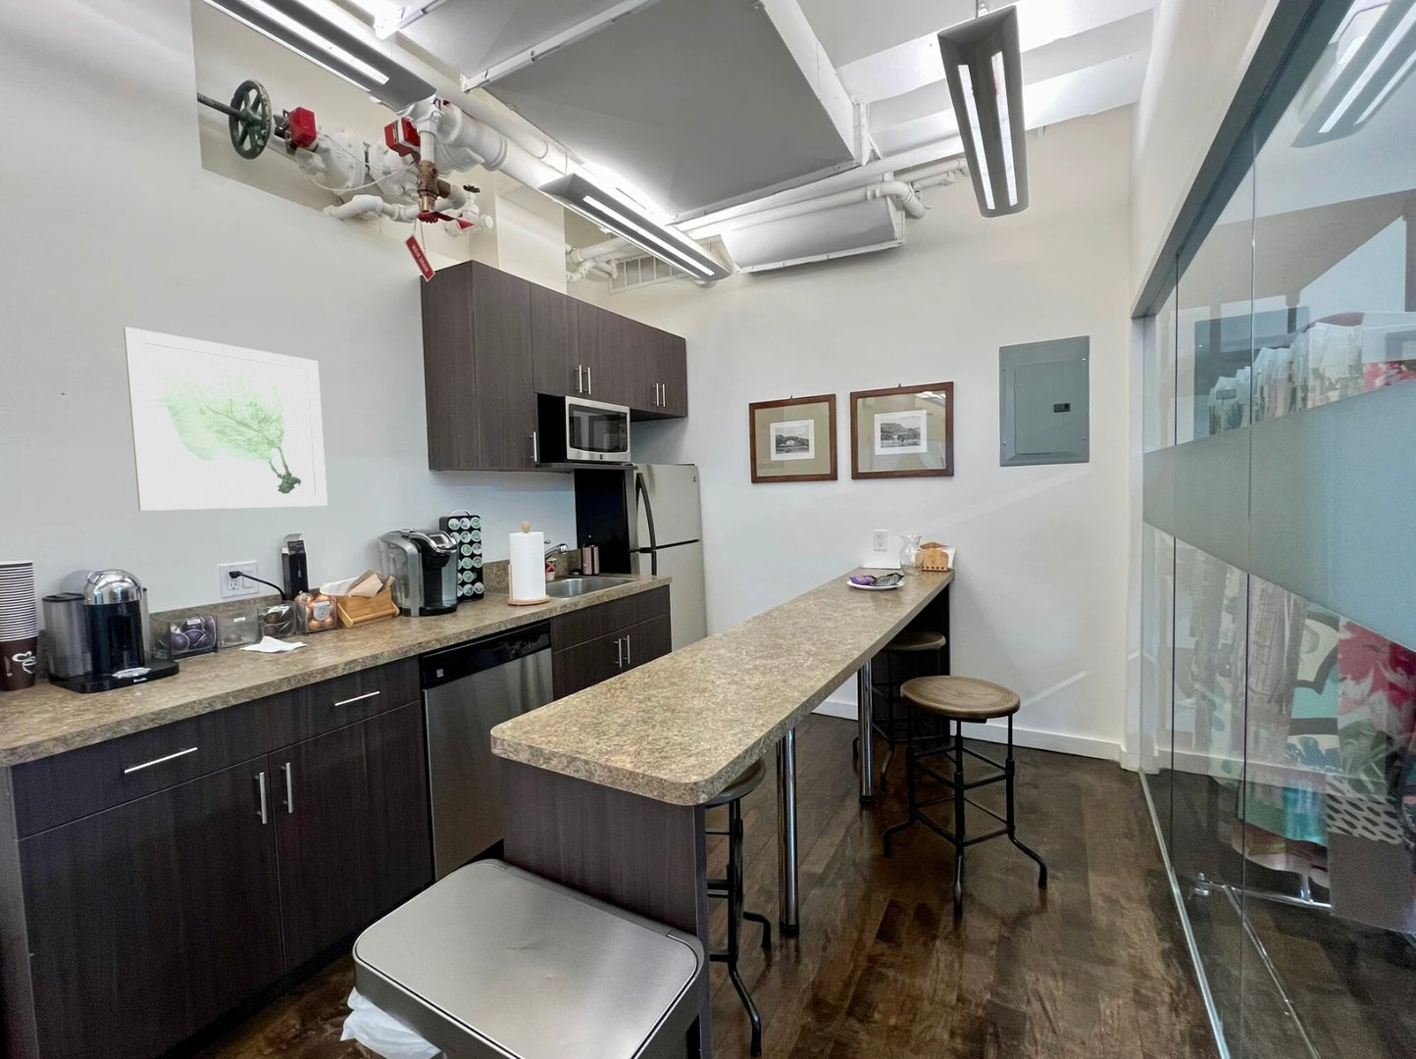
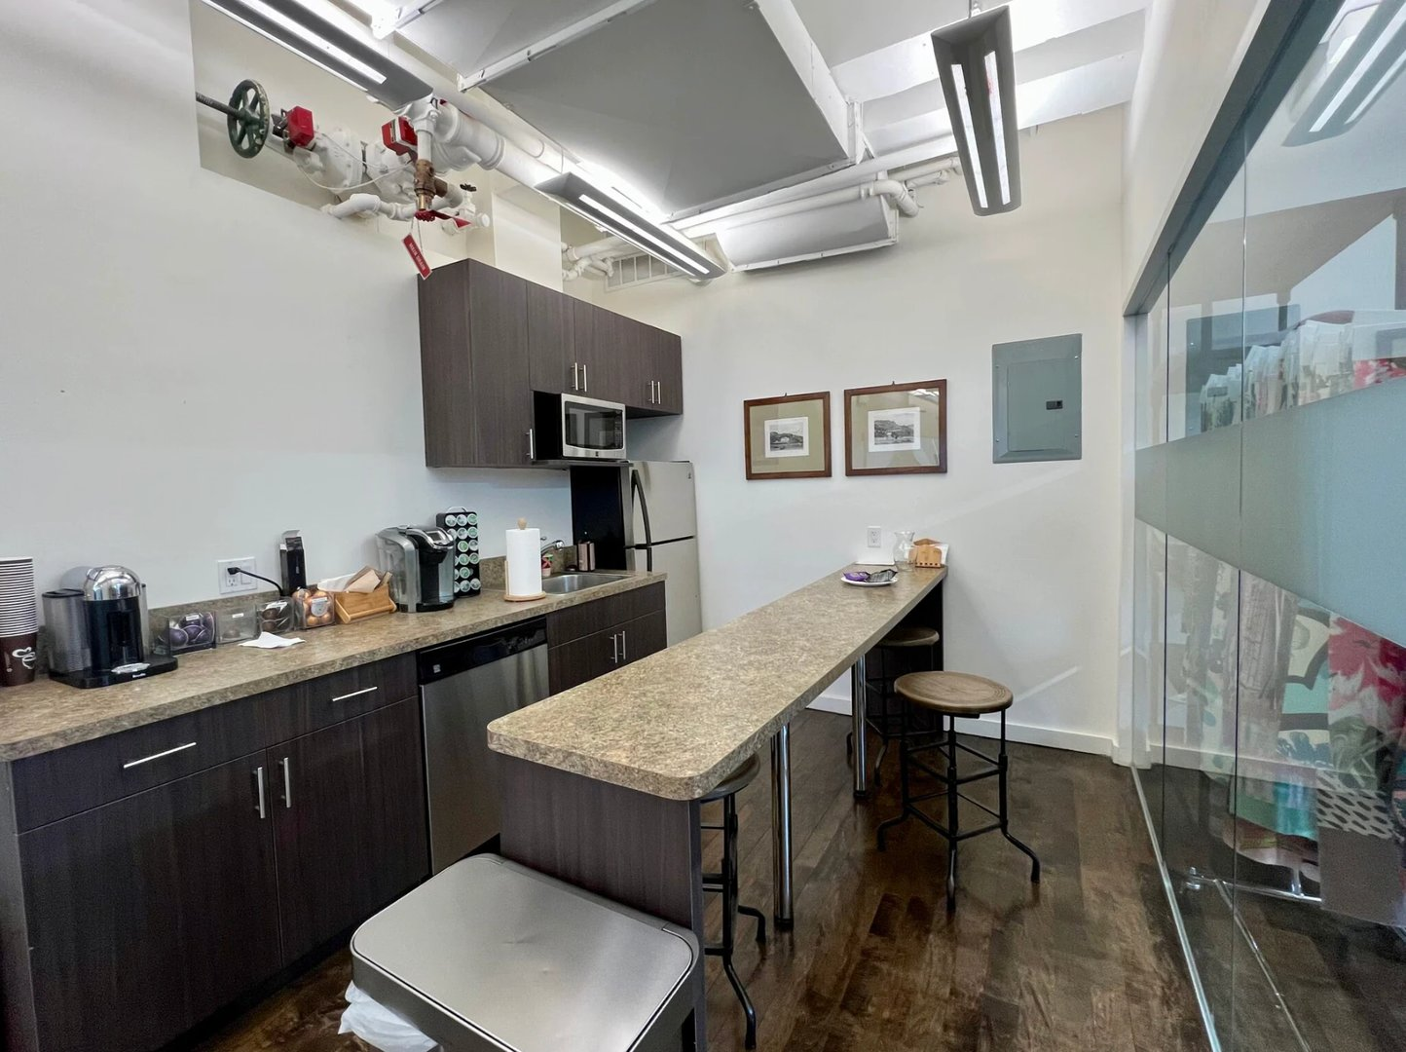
- wall art [122,327,328,512]
